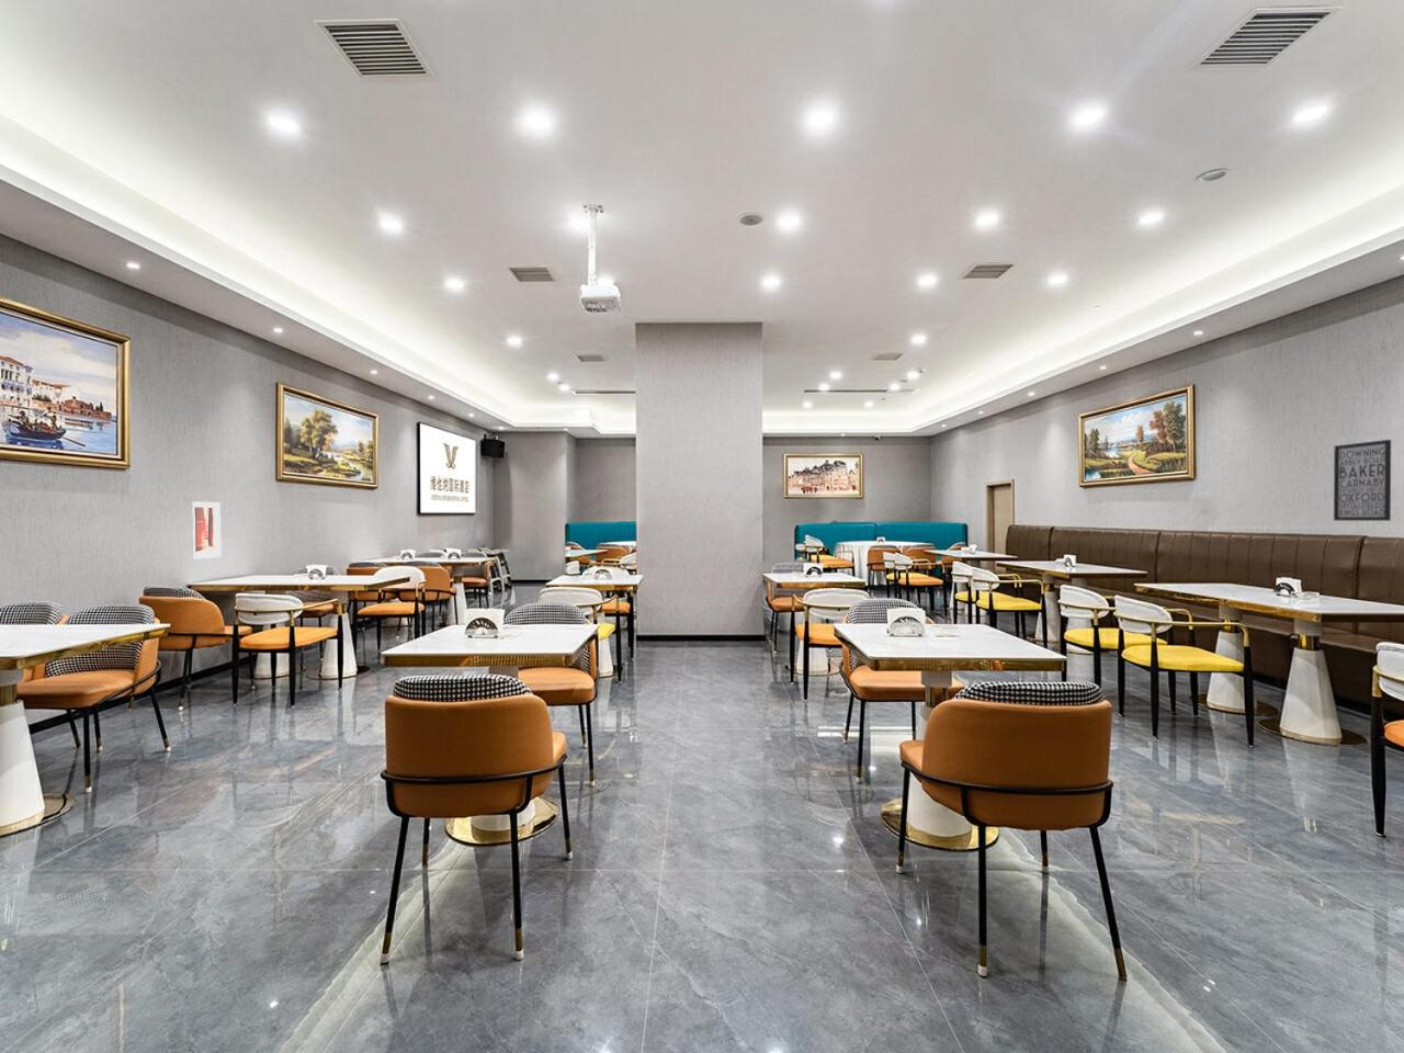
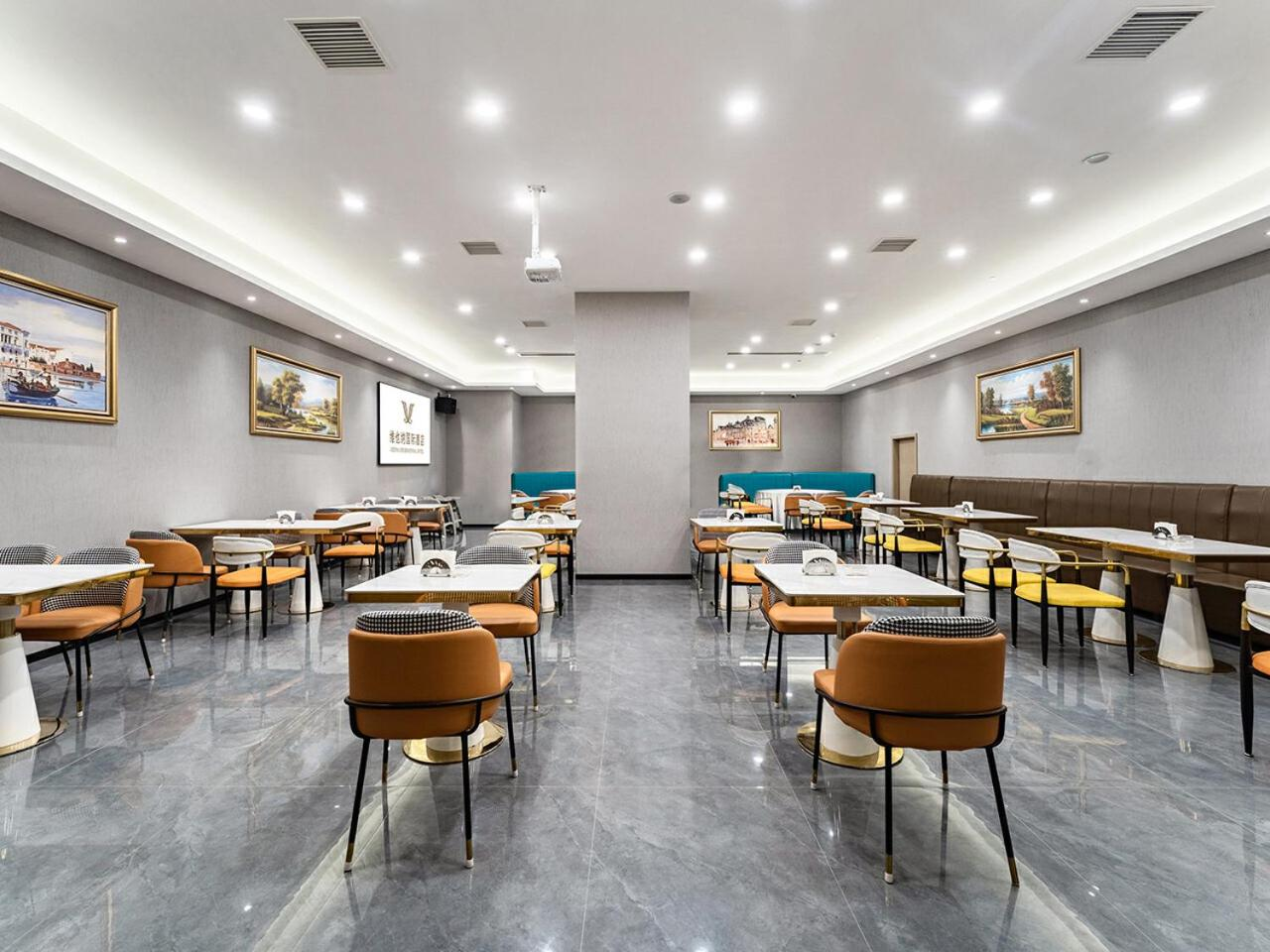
- wall art [1333,439,1392,522]
- wall art [191,500,222,561]
